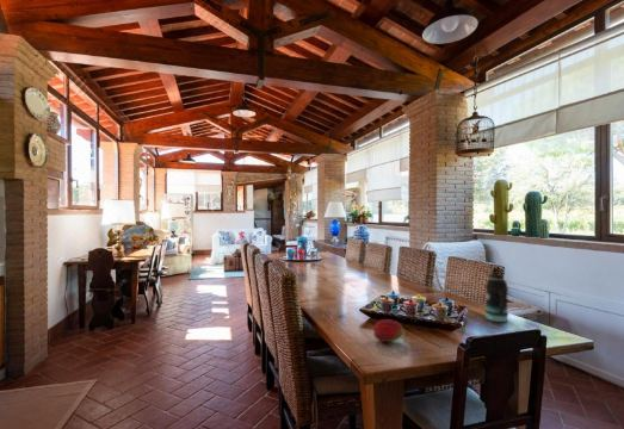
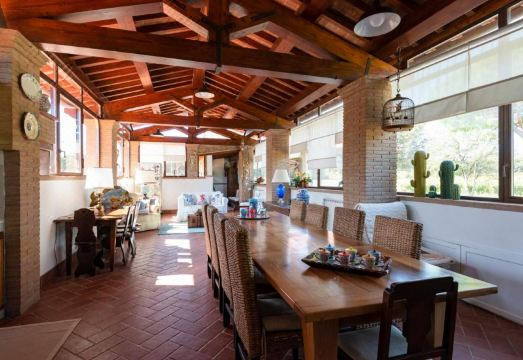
- bottle [484,266,509,323]
- fruit [372,318,404,343]
